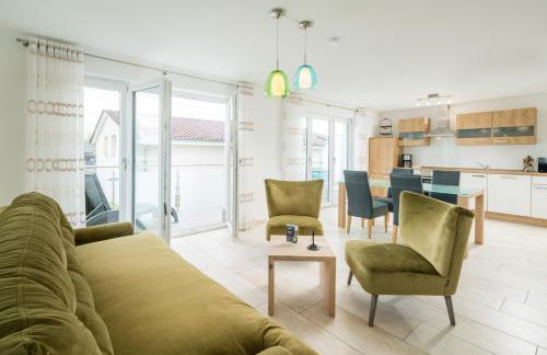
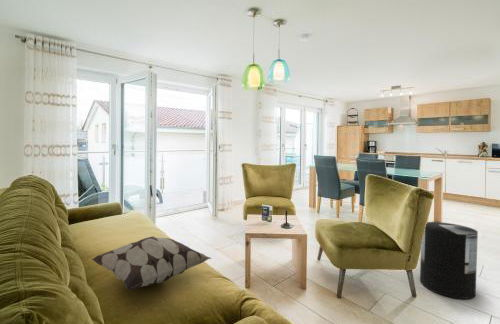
+ decorative pillow [91,235,212,291]
+ trash can [419,221,479,300]
